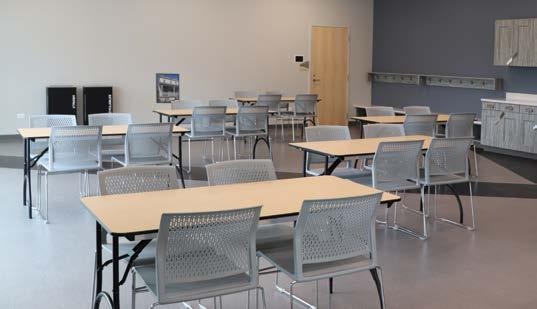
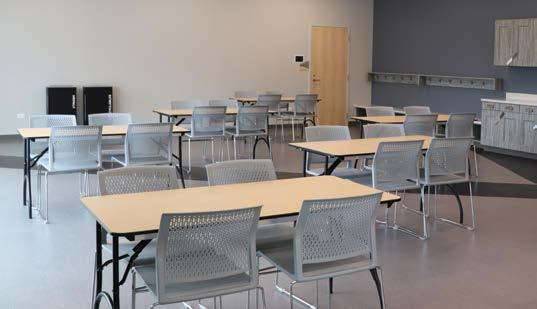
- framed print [155,72,180,104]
